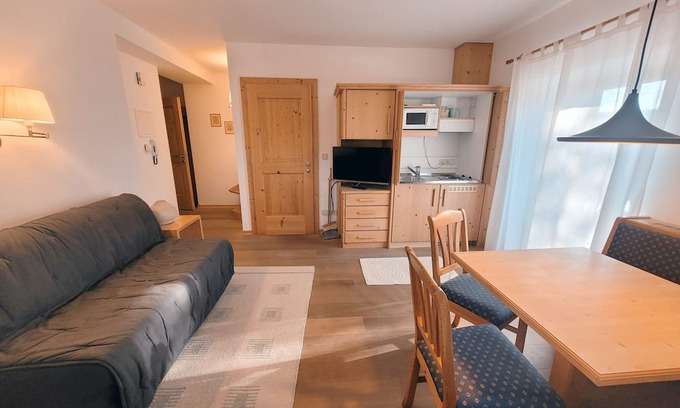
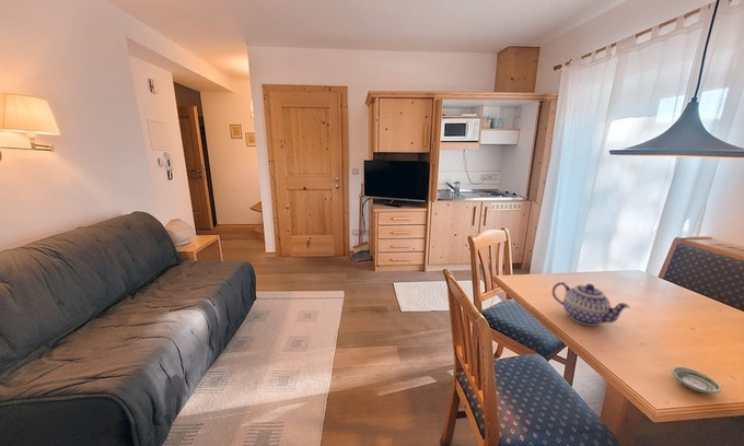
+ saucer [671,366,722,395]
+ teapot [551,281,631,327]
